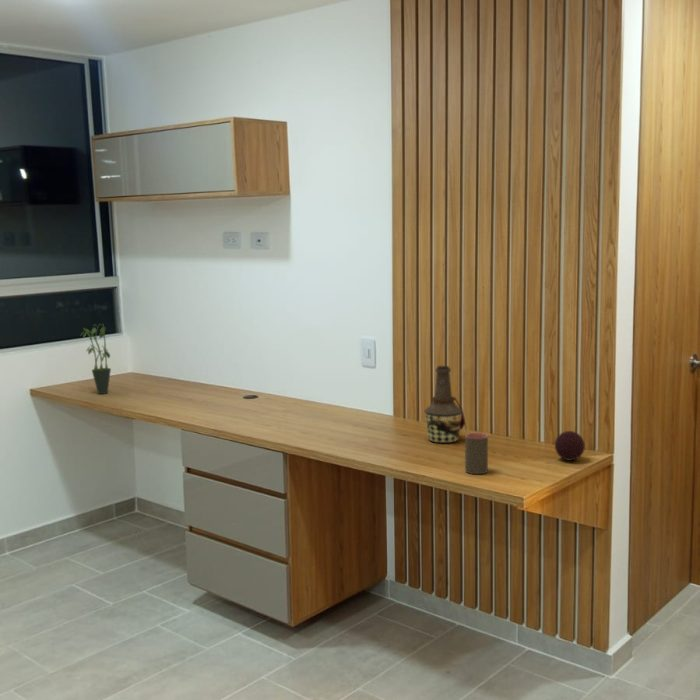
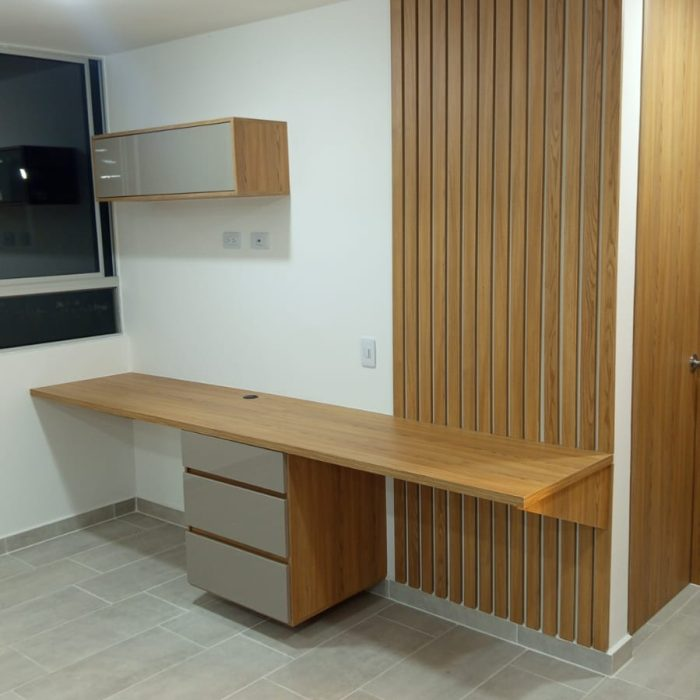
- potted plant [80,323,112,395]
- bottle [423,365,468,444]
- cup [464,432,489,475]
- decorative ball [554,430,586,461]
